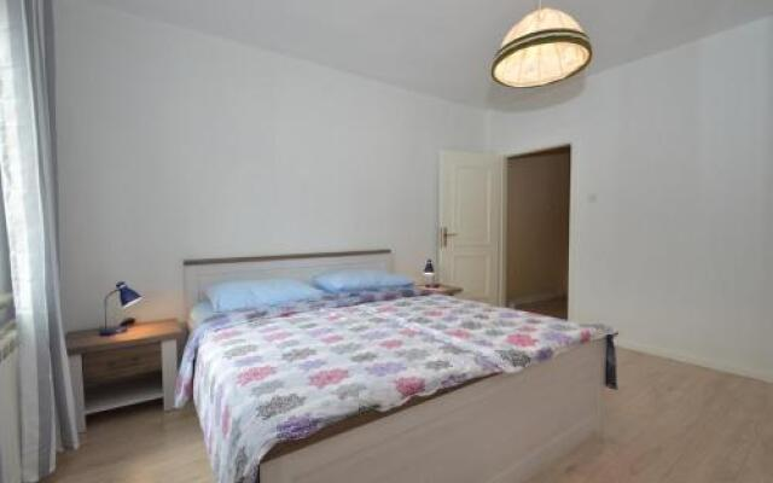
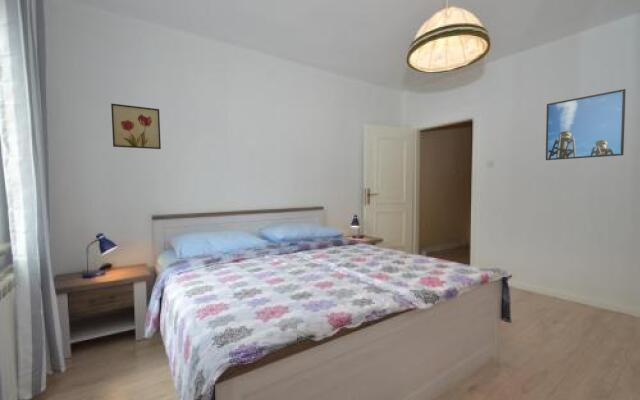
+ wall art [110,103,162,150]
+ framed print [545,88,627,161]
